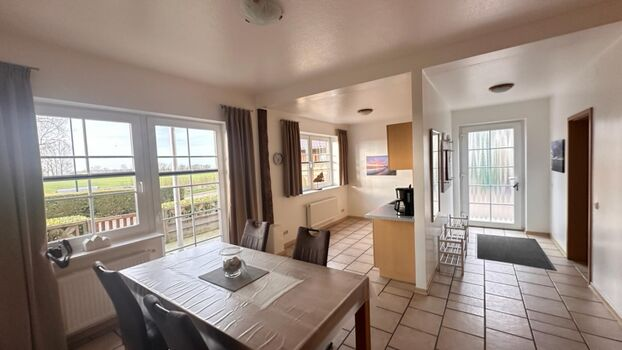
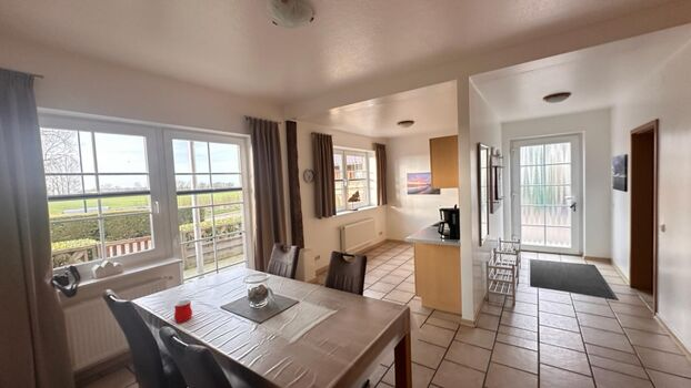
+ mug [173,298,193,324]
